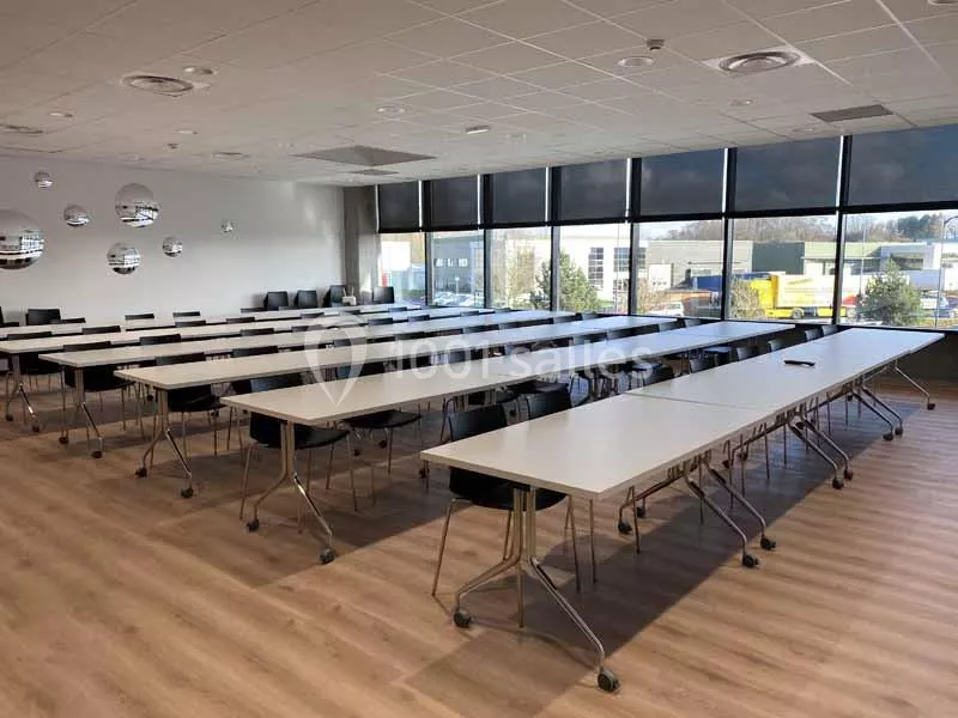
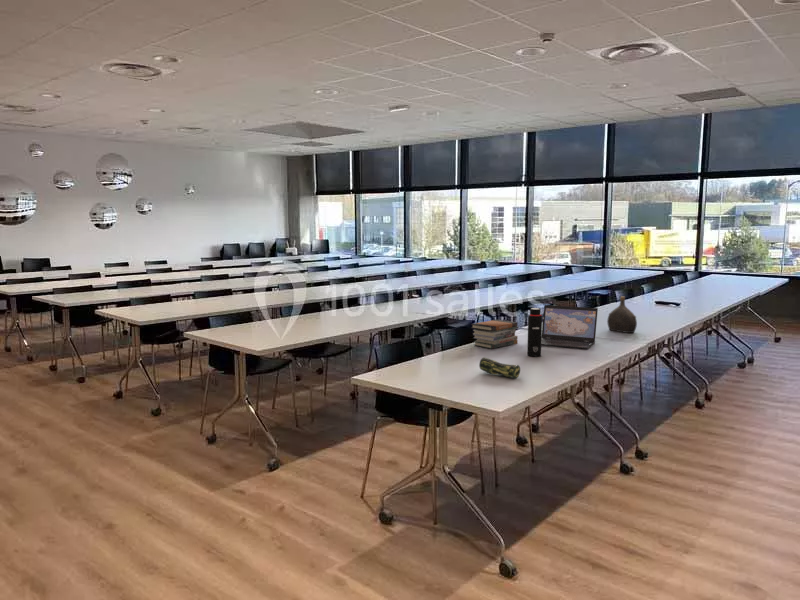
+ water bottle [526,307,544,357]
+ book stack [470,319,519,350]
+ pencil case [478,356,521,379]
+ water jug [606,295,638,334]
+ laptop [541,304,599,350]
